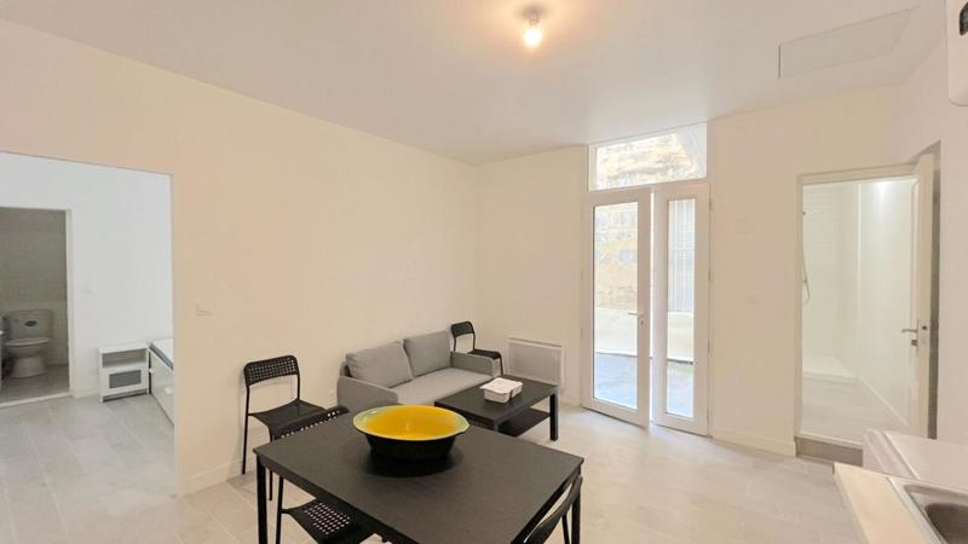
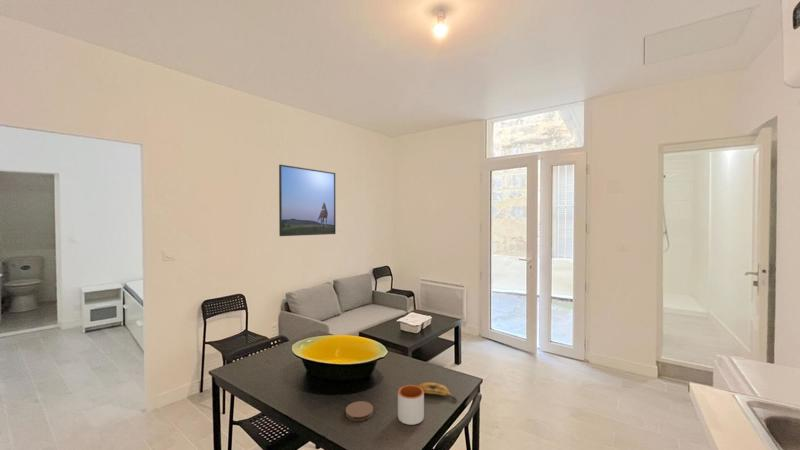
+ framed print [278,164,337,237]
+ coaster [345,400,374,422]
+ banana [415,382,459,402]
+ mug [397,384,425,426]
